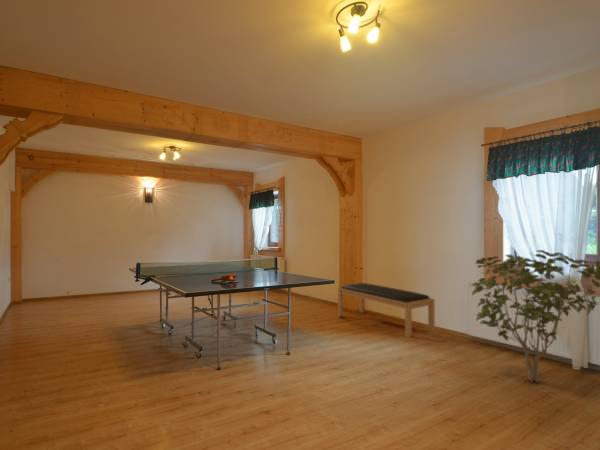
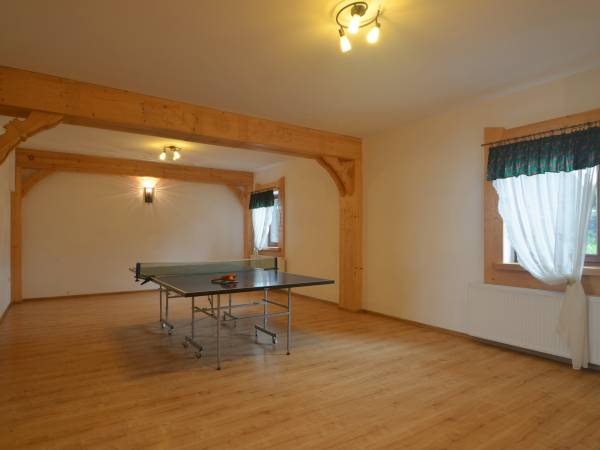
- bench [337,282,436,338]
- shrub [470,249,600,383]
